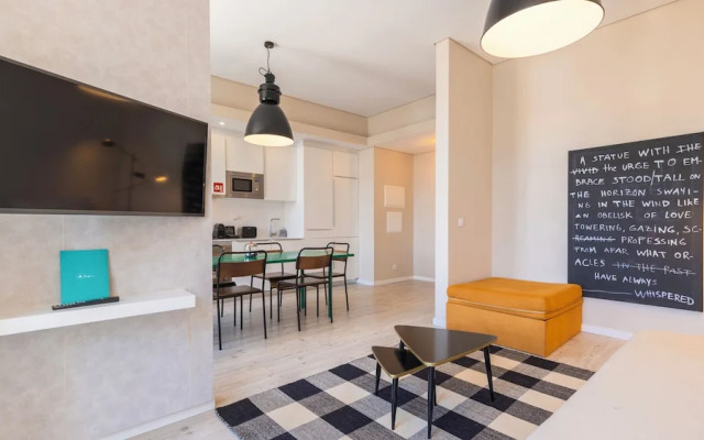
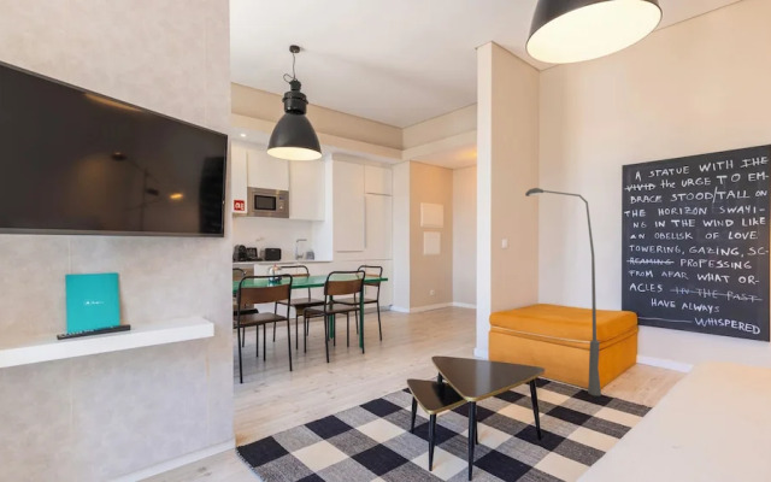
+ floor lamp [524,187,602,398]
